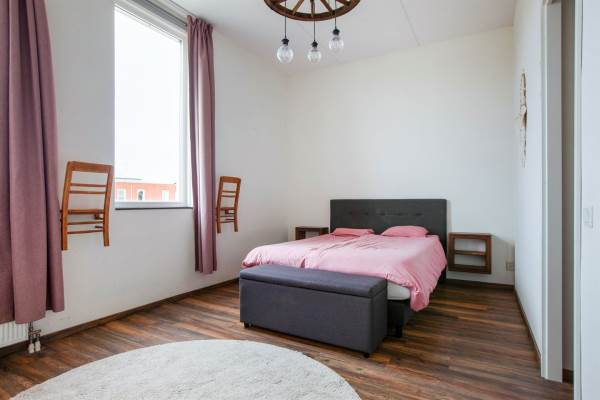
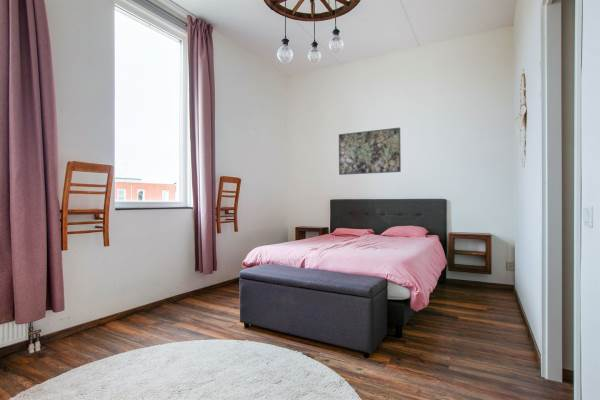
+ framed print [338,126,402,176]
